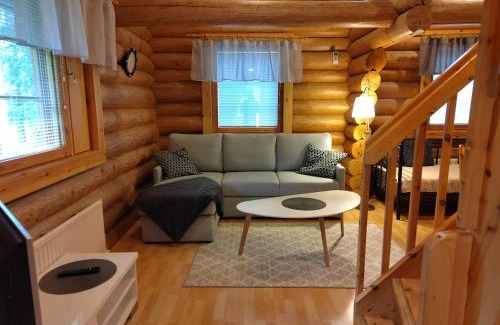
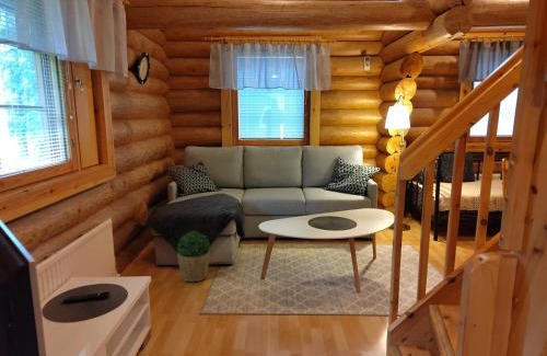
+ potted plant [175,230,211,284]
